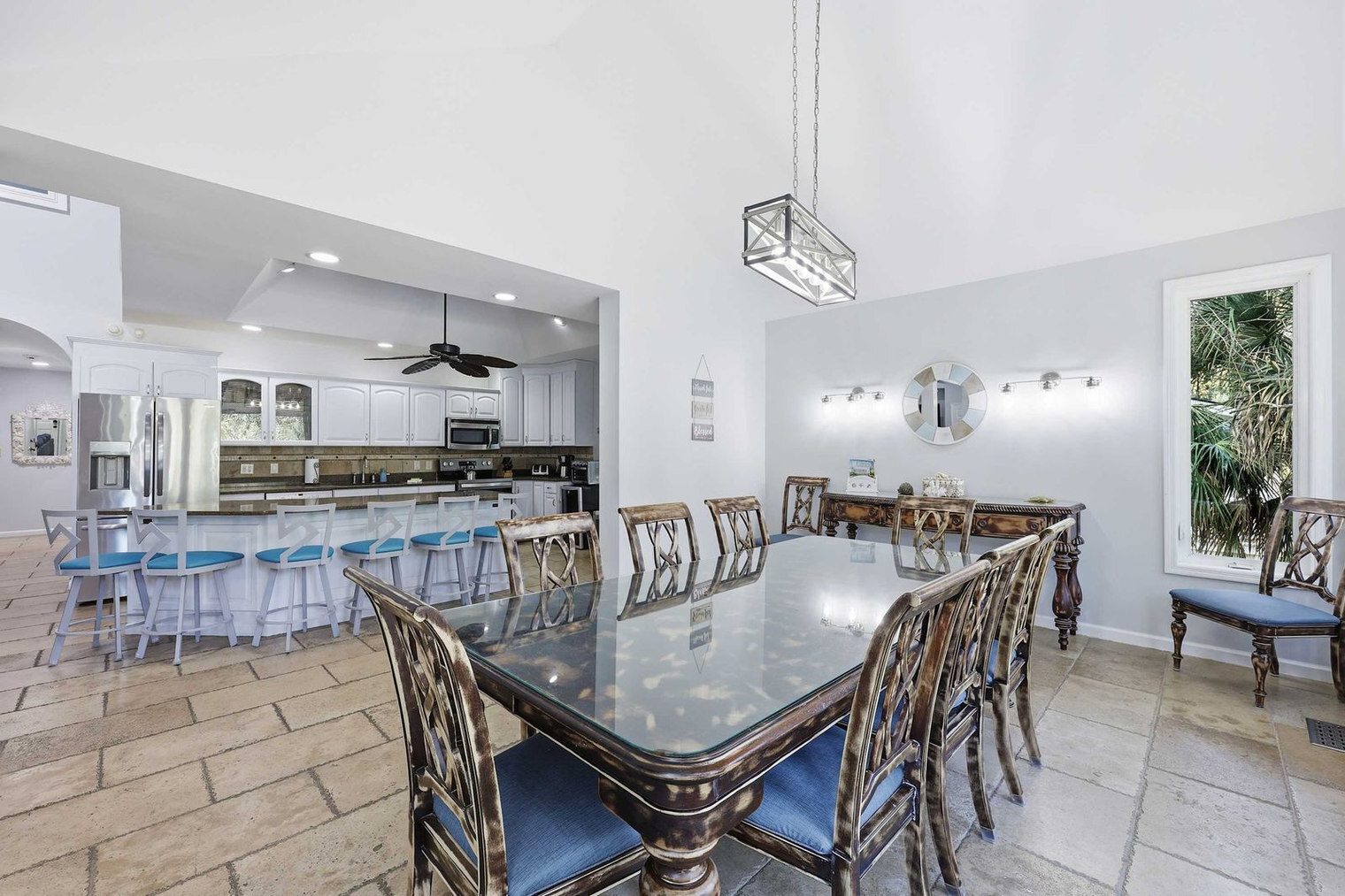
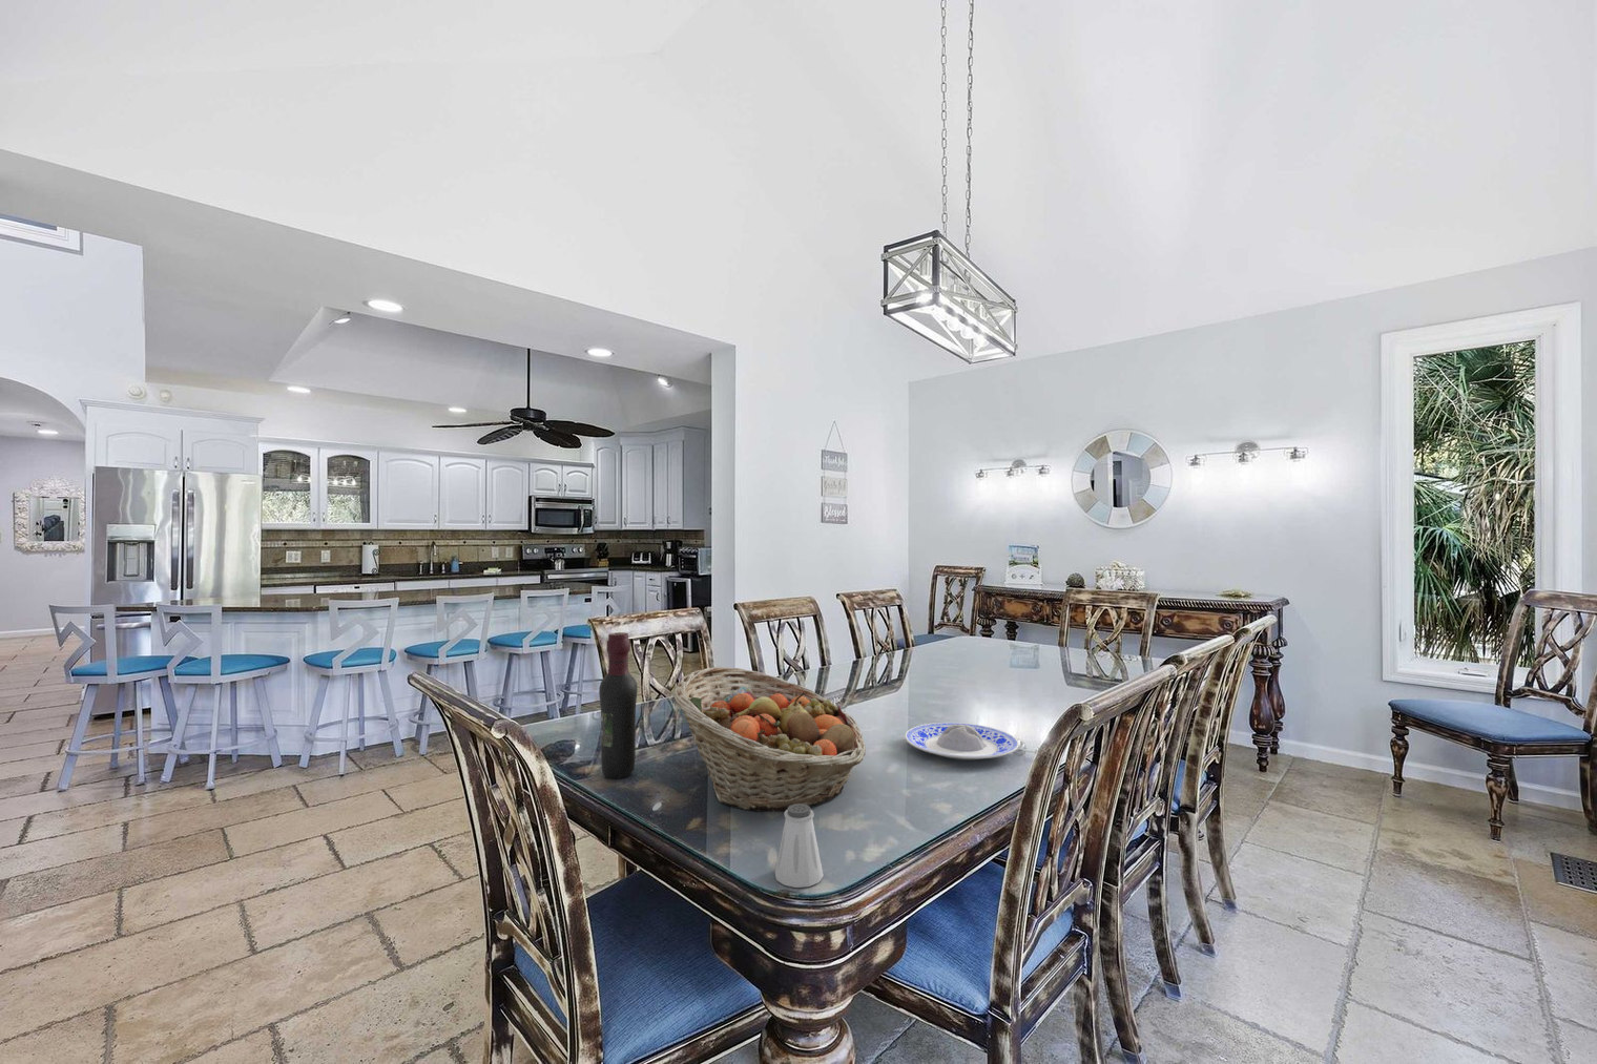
+ wine bottle [597,632,639,779]
+ saltshaker [774,804,825,888]
+ fruit basket [673,666,867,813]
+ plate [904,722,1020,760]
